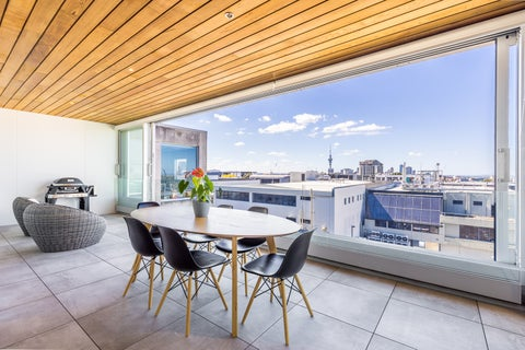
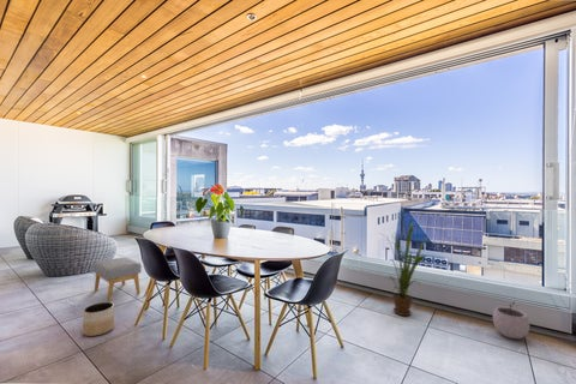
+ planter [82,301,115,337]
+ plant pot [492,300,530,340]
+ footstool [92,257,143,302]
+ house plant [380,222,430,317]
